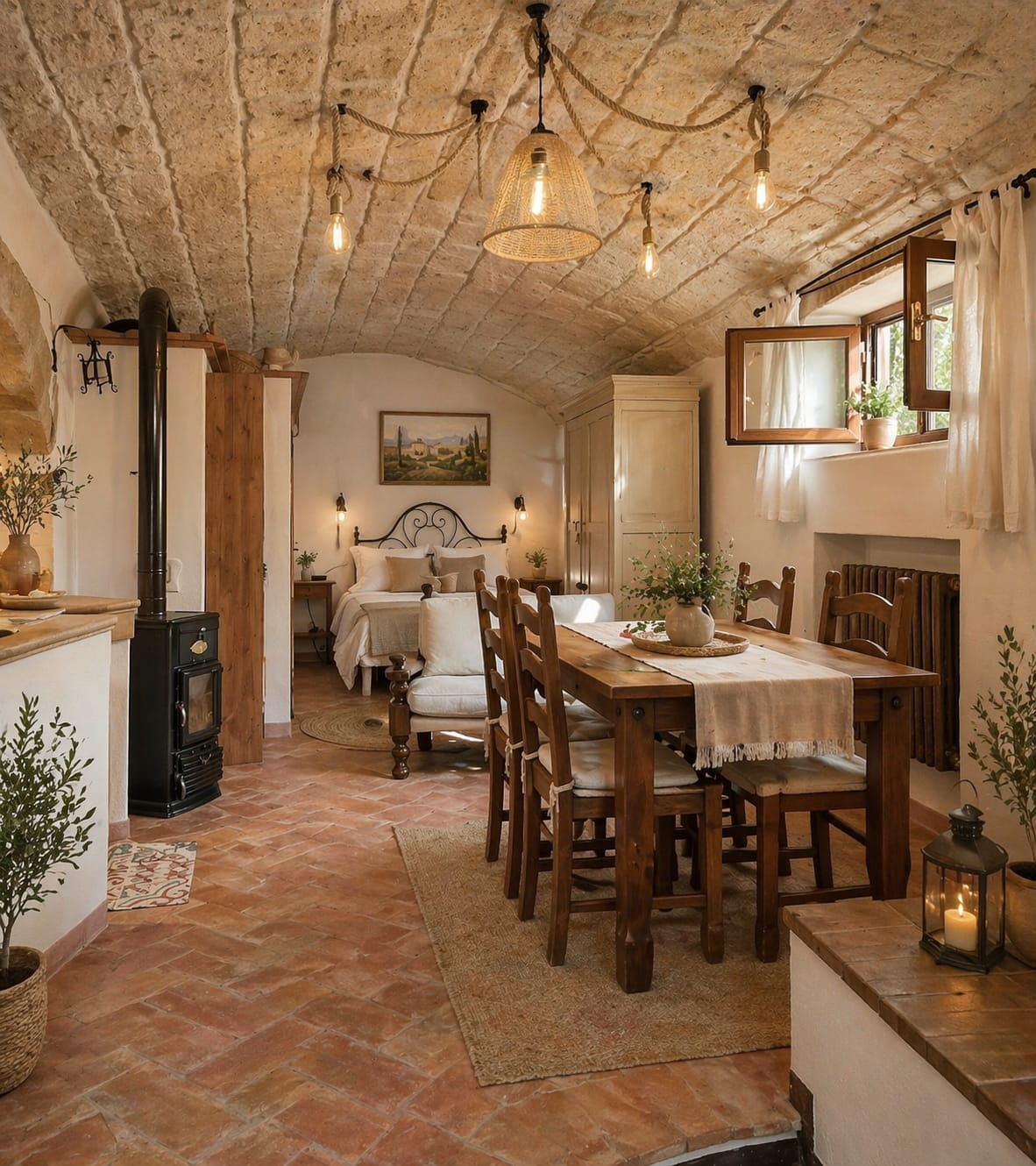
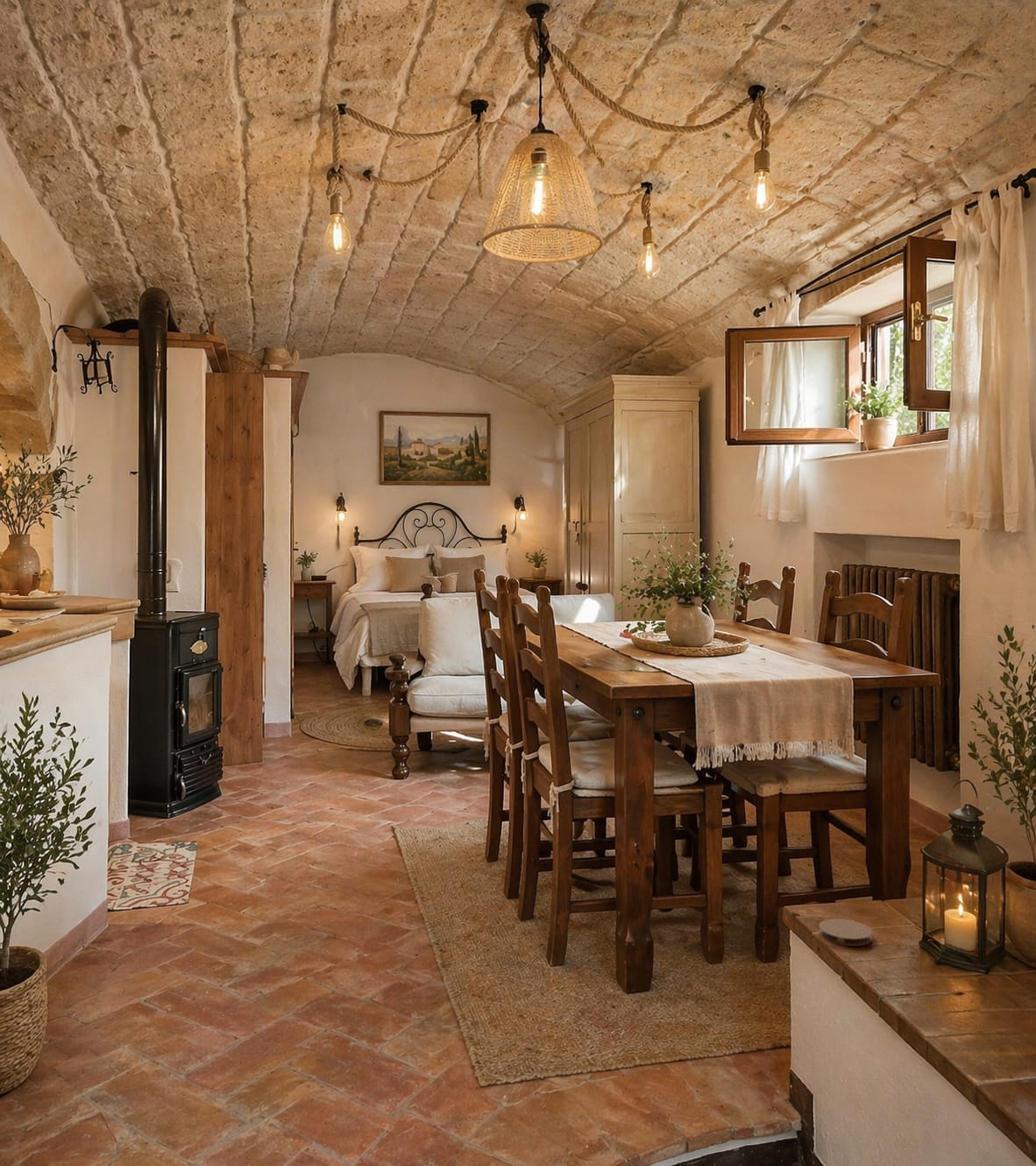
+ coaster [818,918,873,947]
